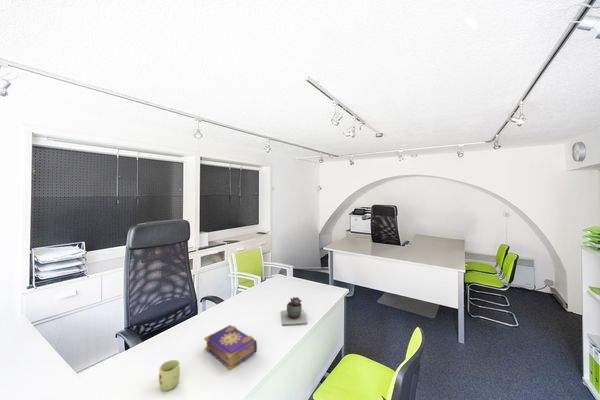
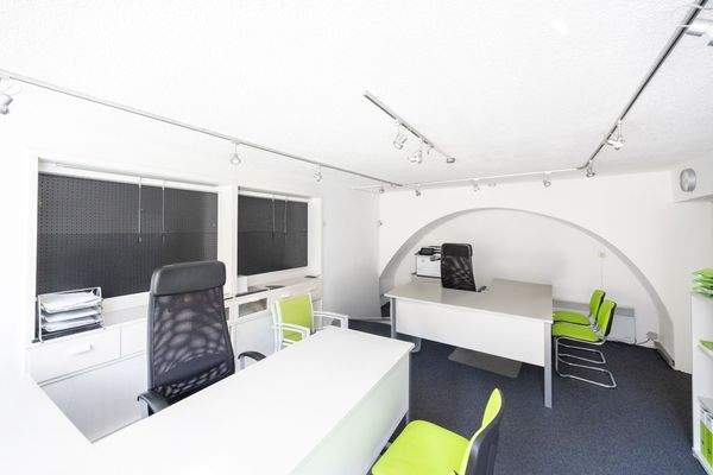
- succulent plant [280,296,308,327]
- book [203,324,258,371]
- mug [158,359,181,392]
